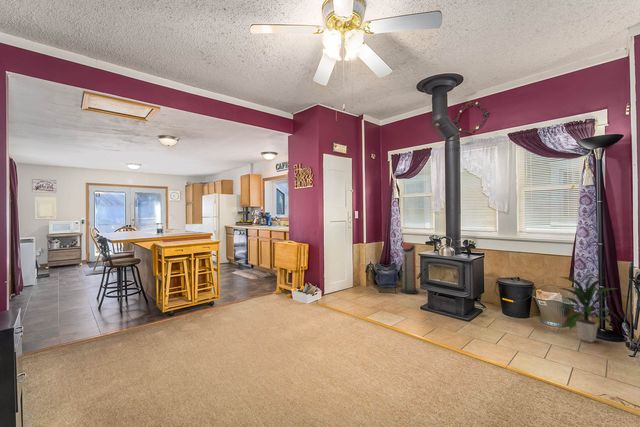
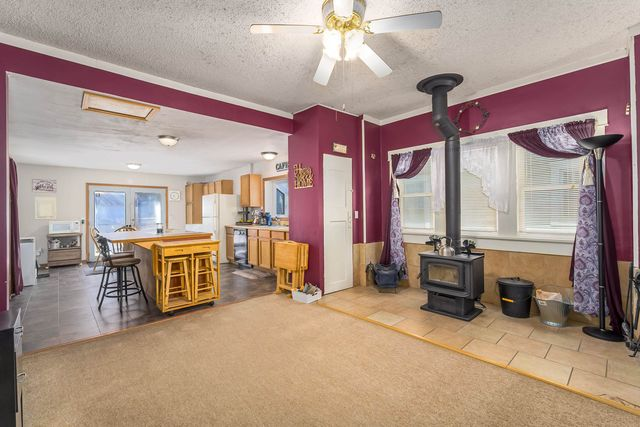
- air purifier [399,243,420,295]
- indoor plant [555,273,621,343]
